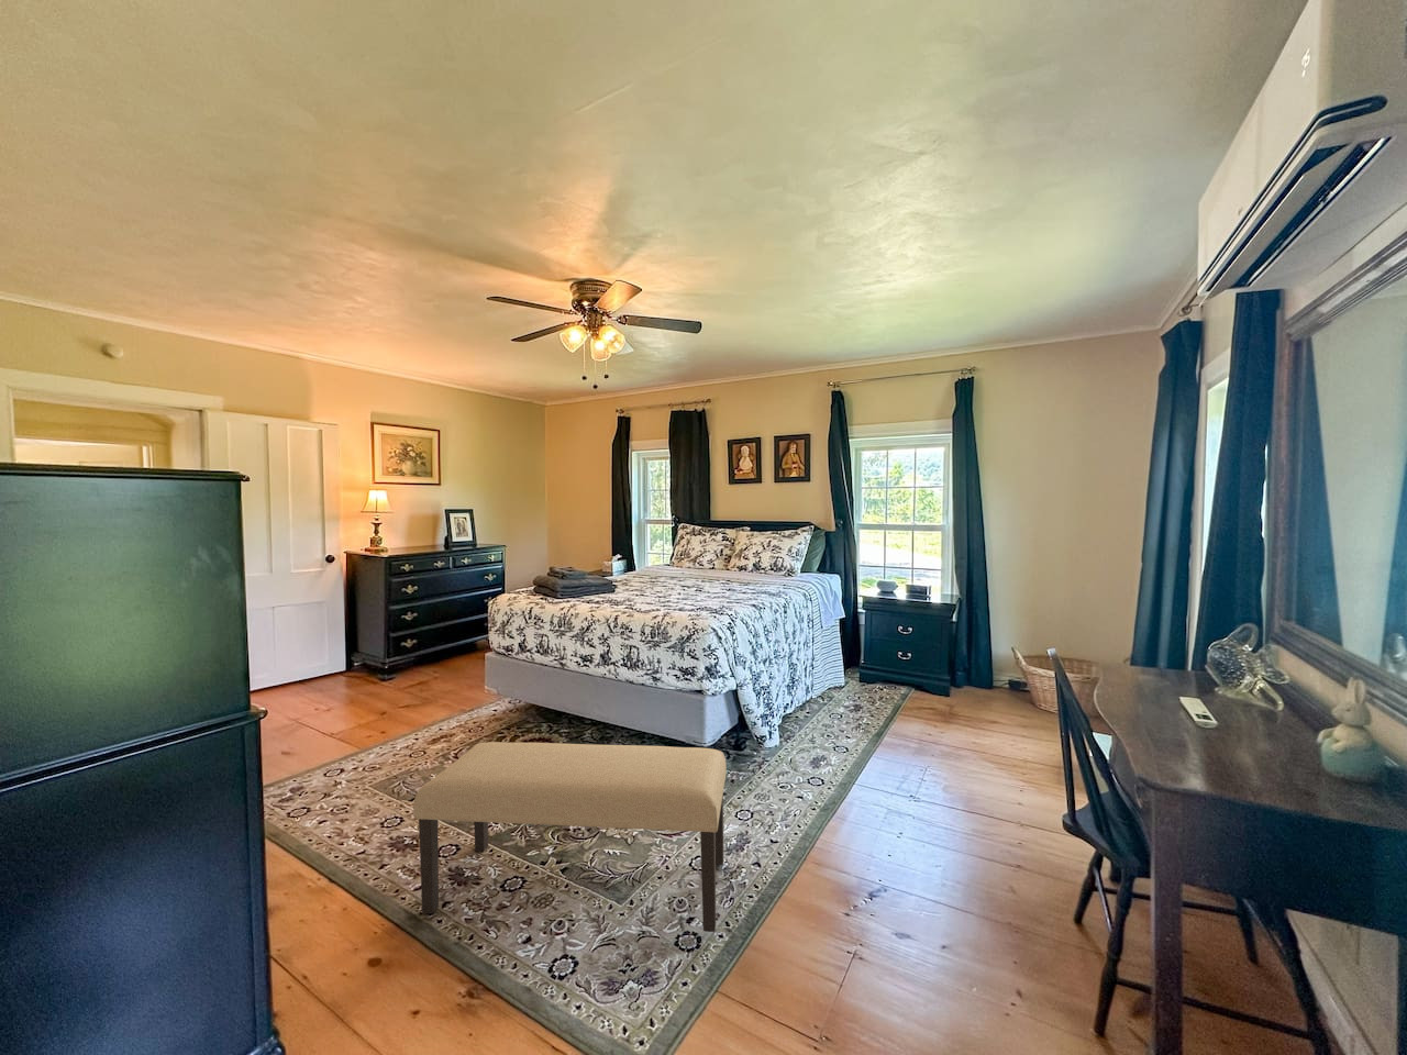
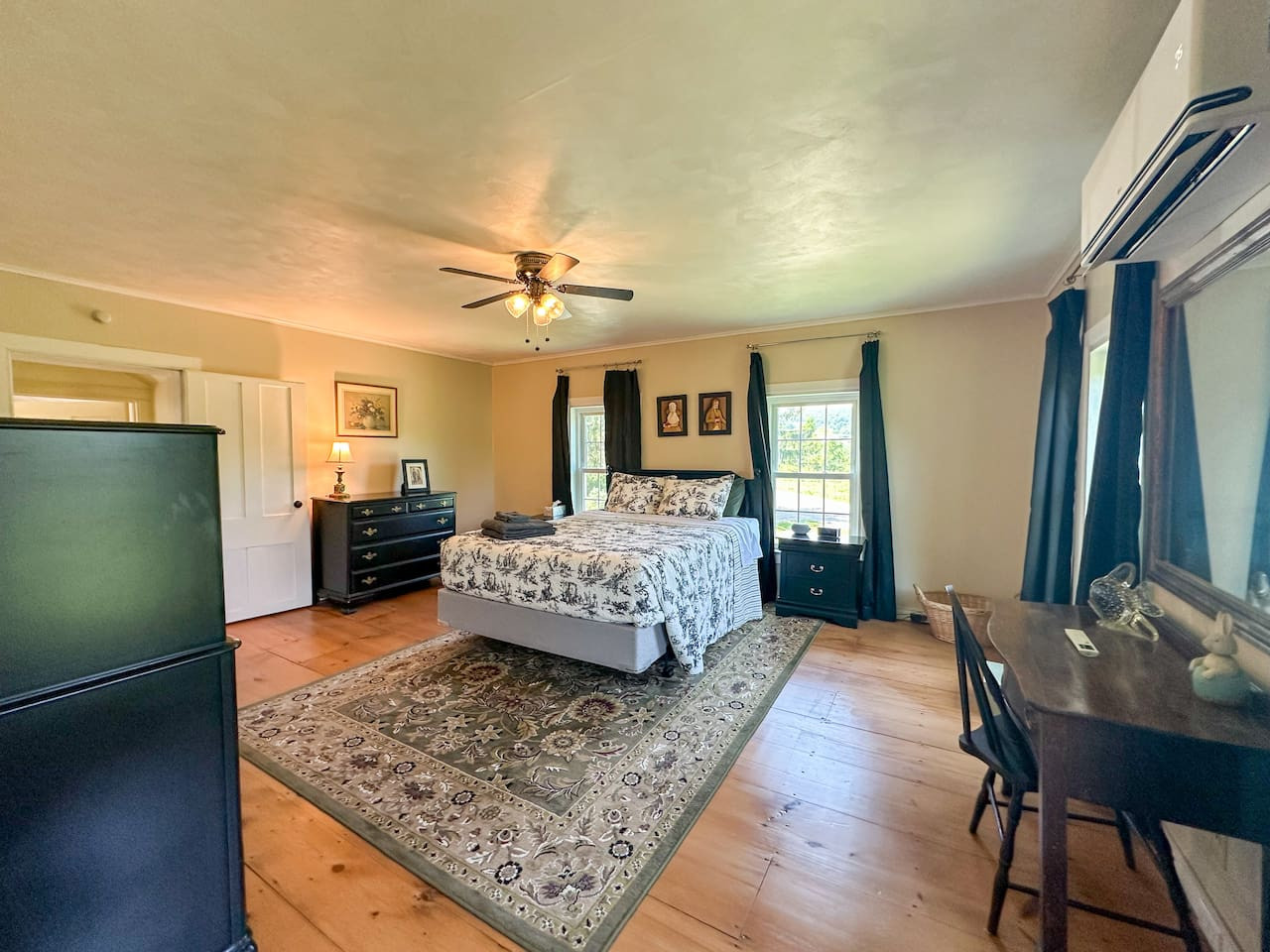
- bench [412,740,728,933]
